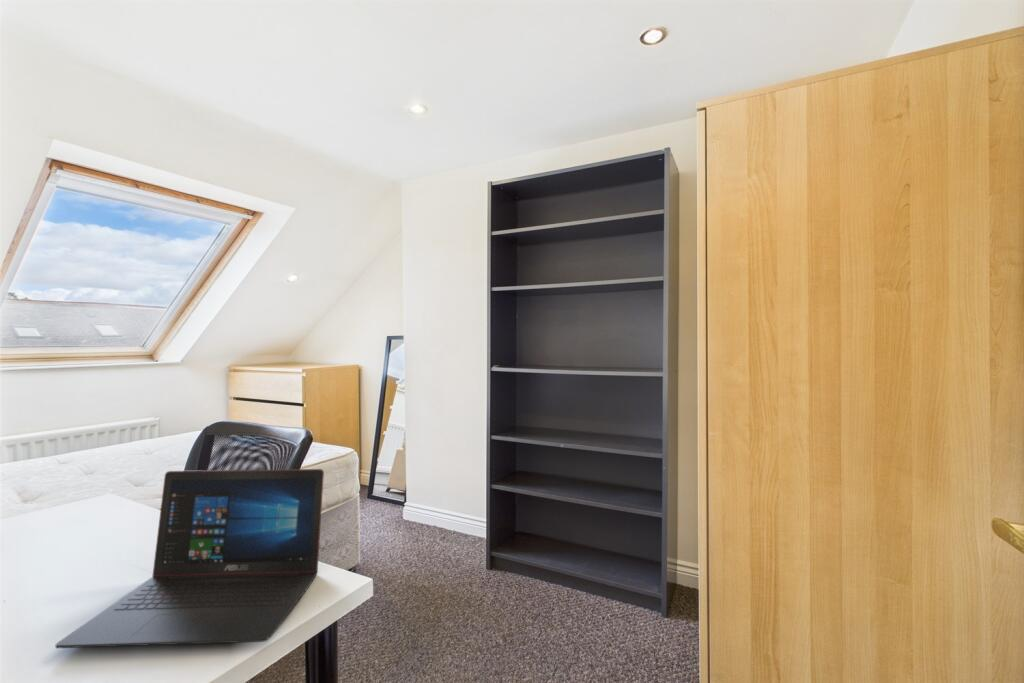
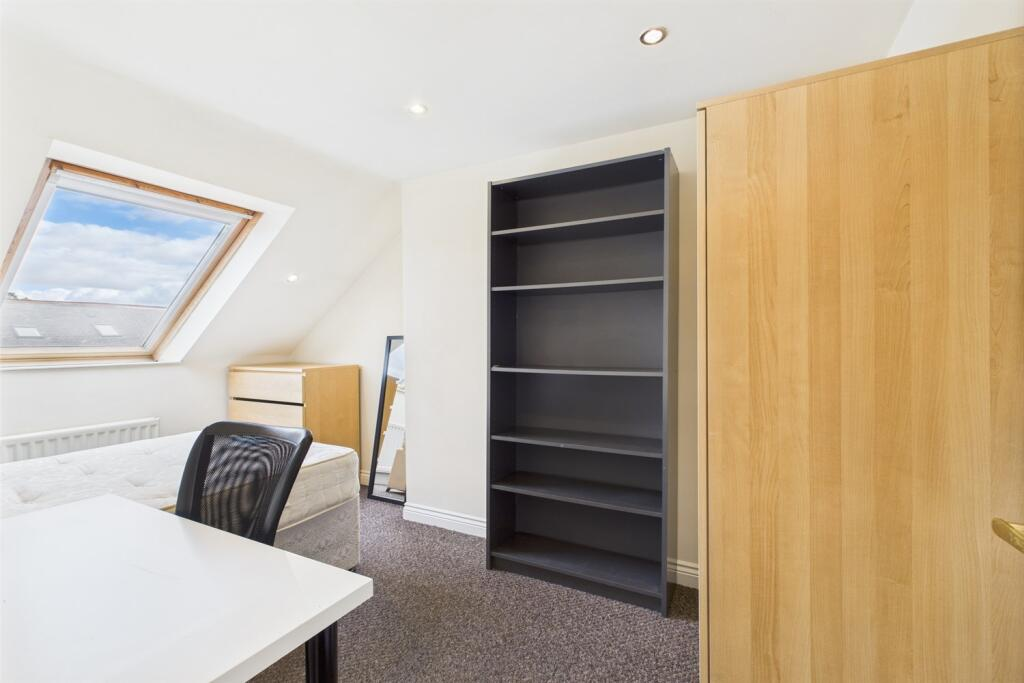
- laptop [55,468,325,649]
